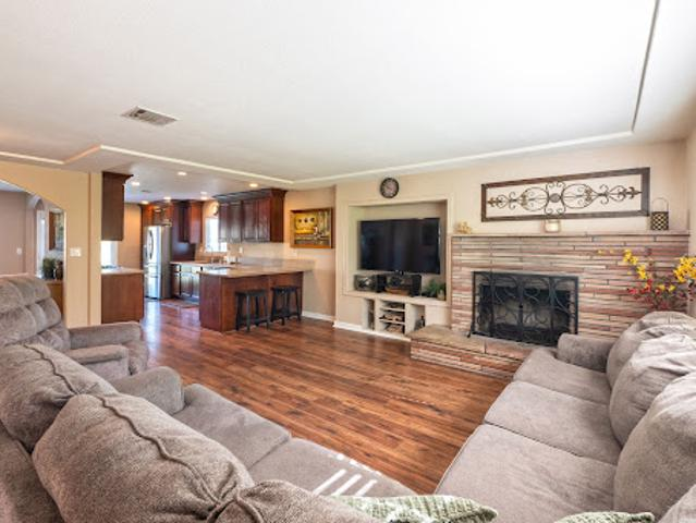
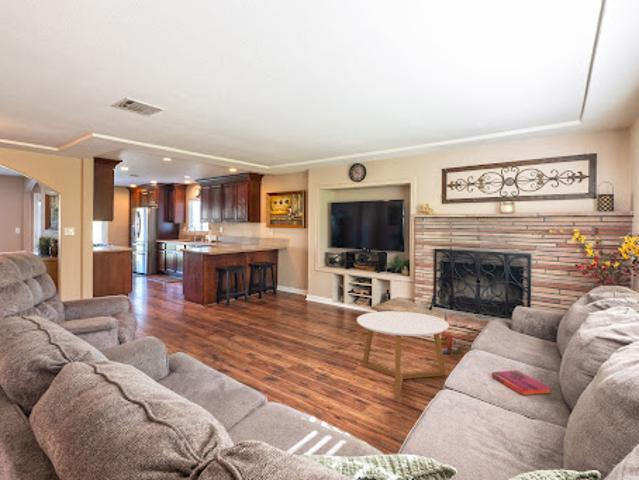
+ hardback book [491,369,552,397]
+ coffee table [356,310,450,400]
+ stacking toy [440,331,463,358]
